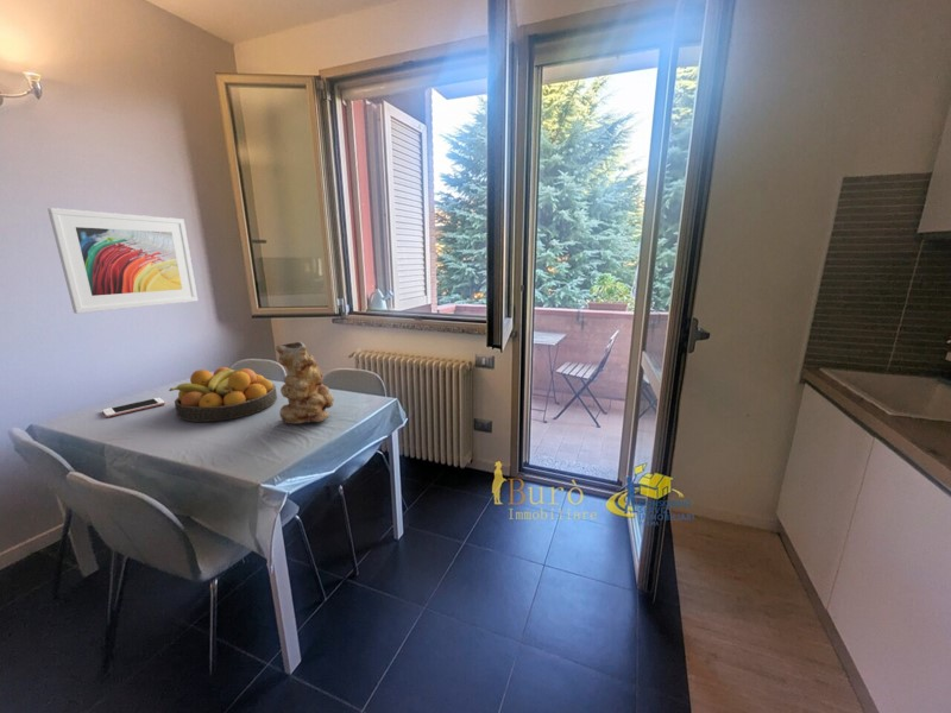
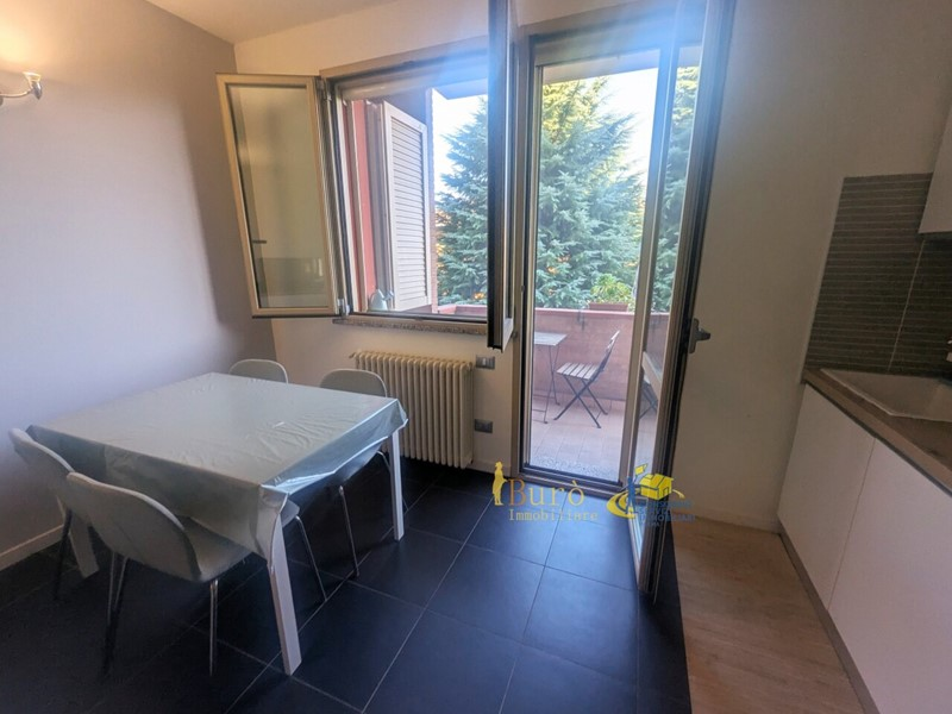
- vase [275,341,335,425]
- cell phone [101,397,166,418]
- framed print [46,207,199,315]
- fruit bowl [168,366,278,423]
